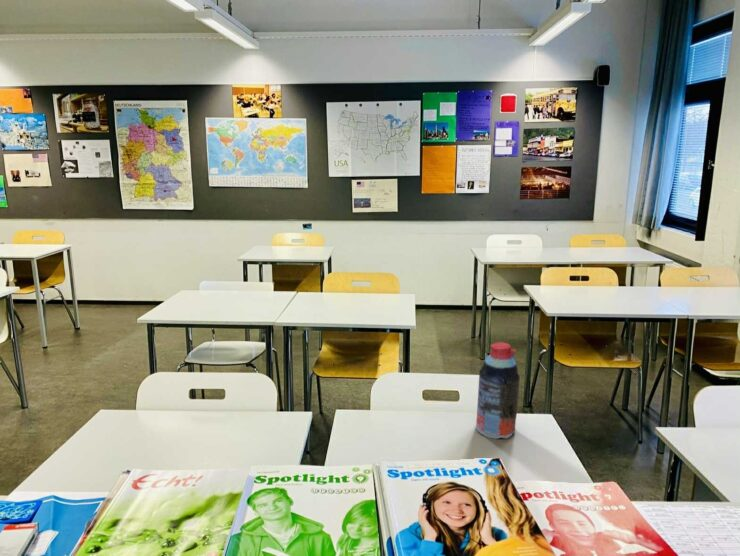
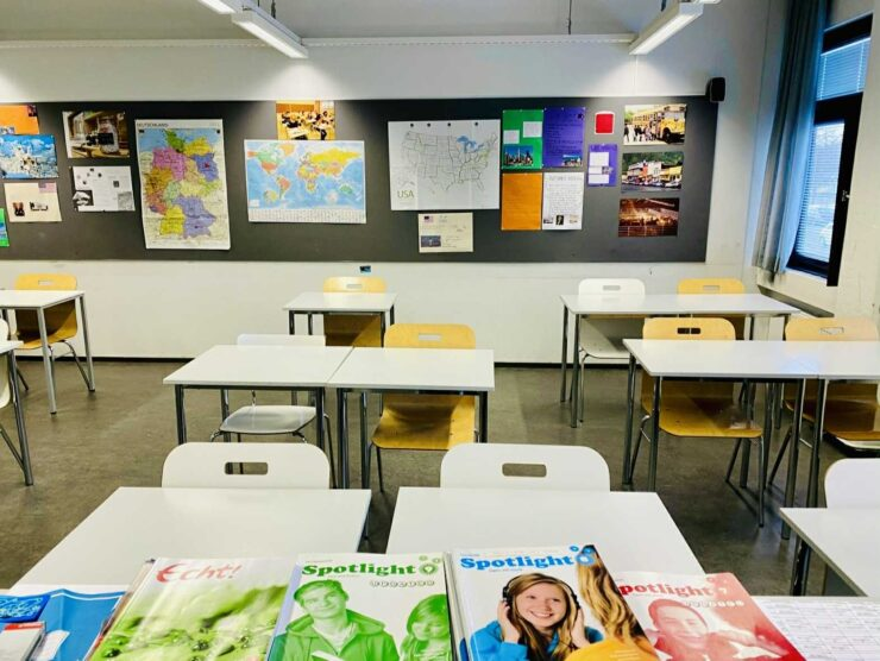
- bottle [475,341,521,440]
